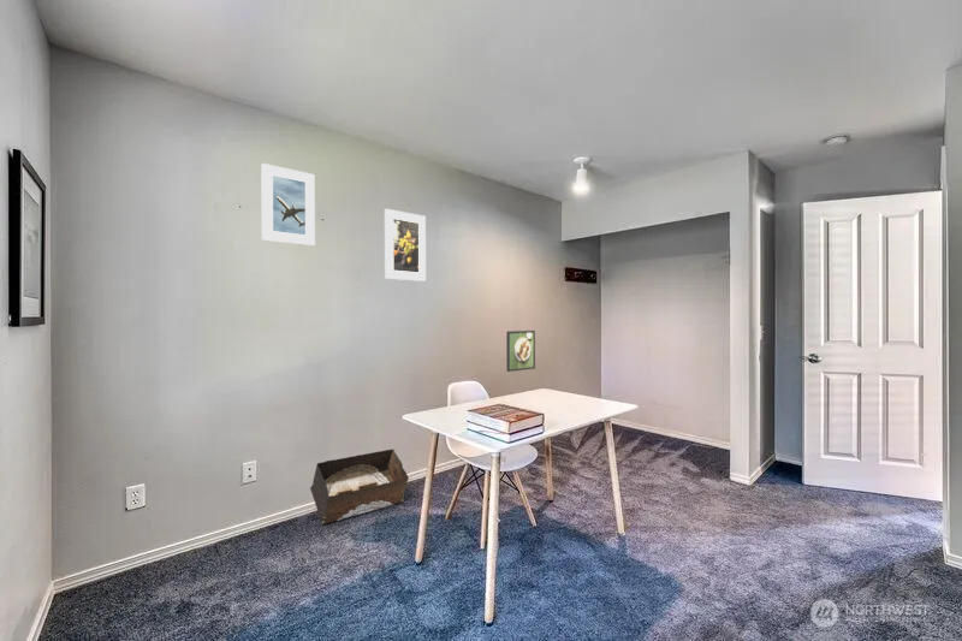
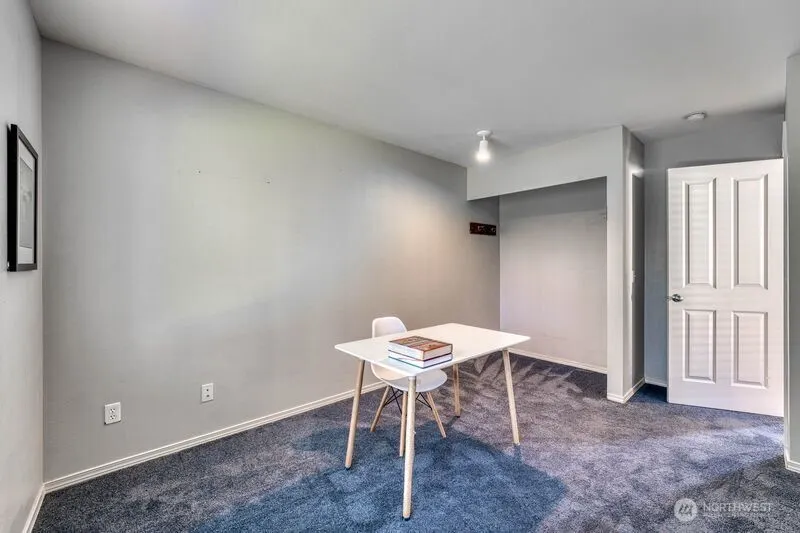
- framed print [384,208,427,283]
- storage bin [309,449,410,526]
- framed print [505,330,536,373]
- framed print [261,162,316,247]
